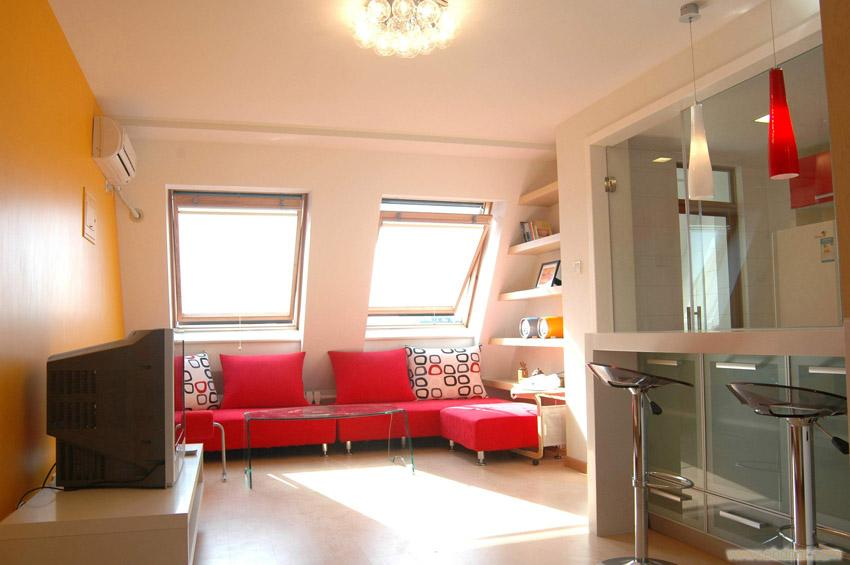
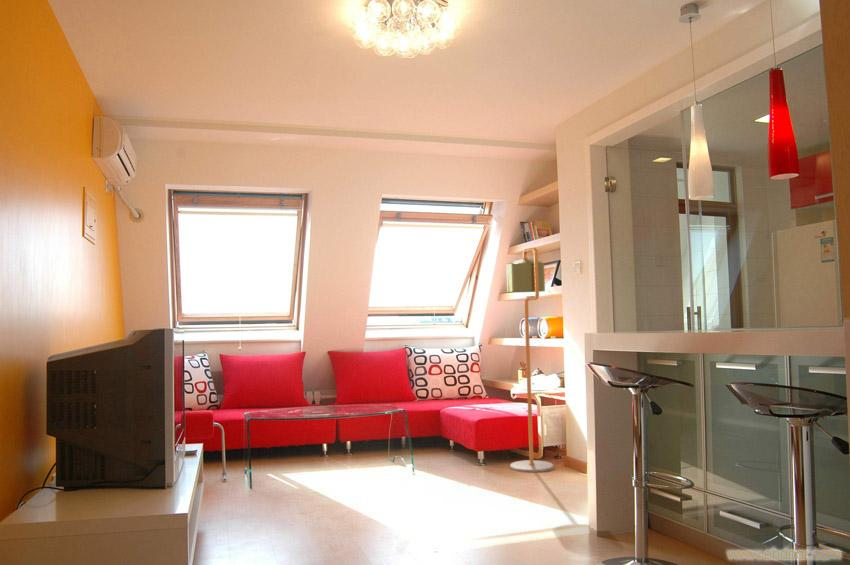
+ floor lamp [505,246,554,473]
